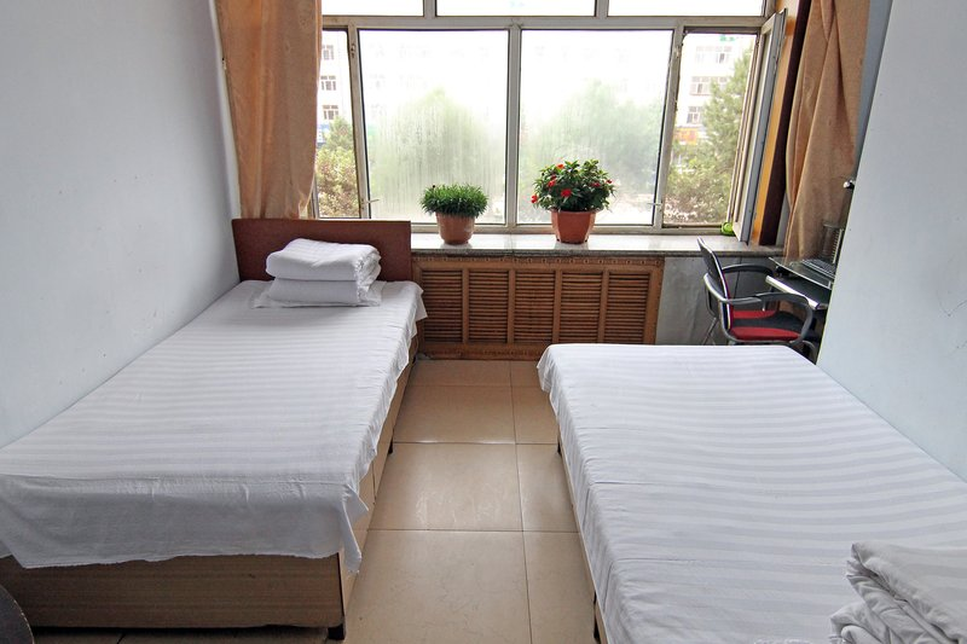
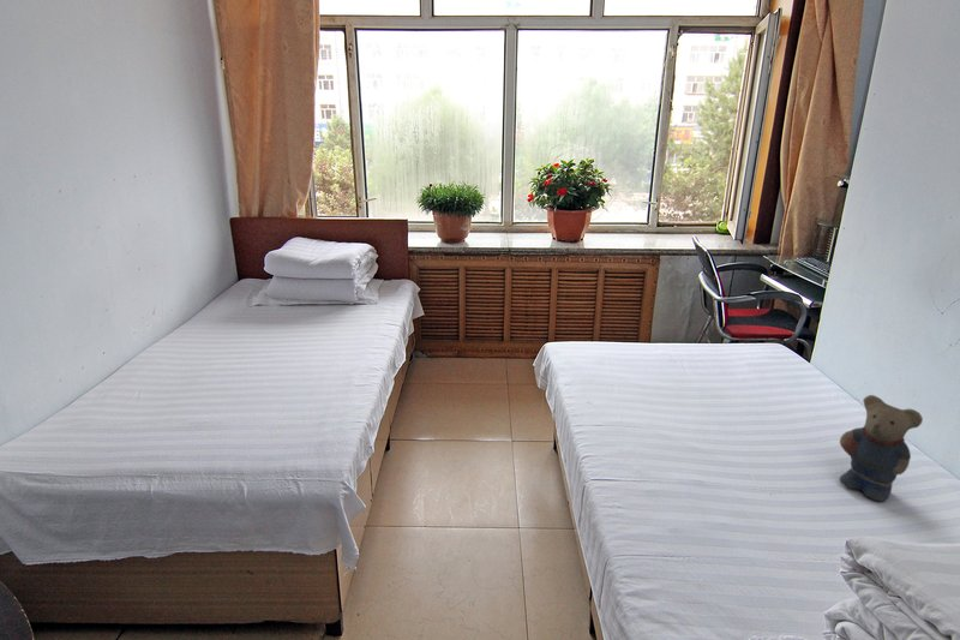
+ teddy bear [839,394,924,503]
